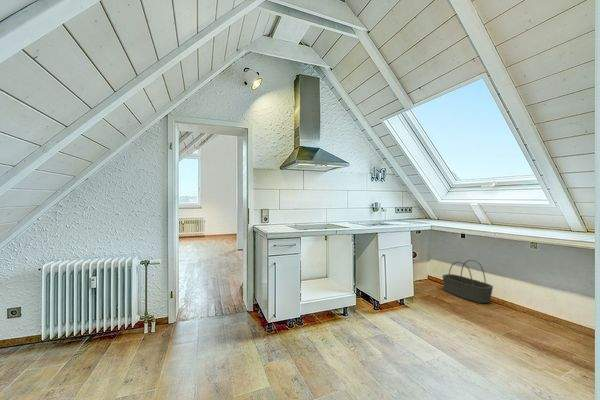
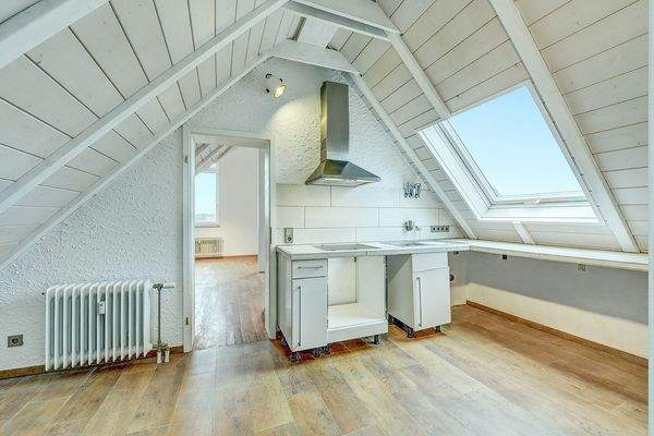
- basket [441,259,494,304]
